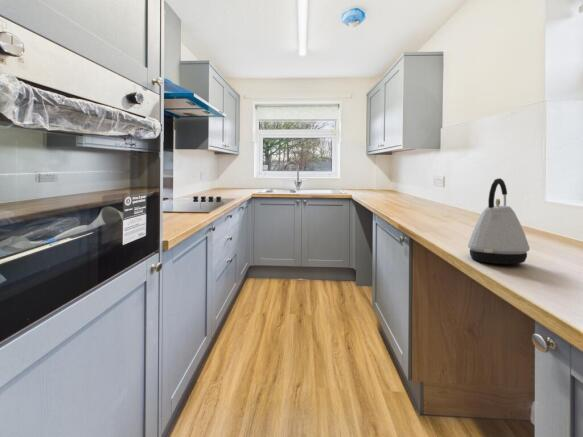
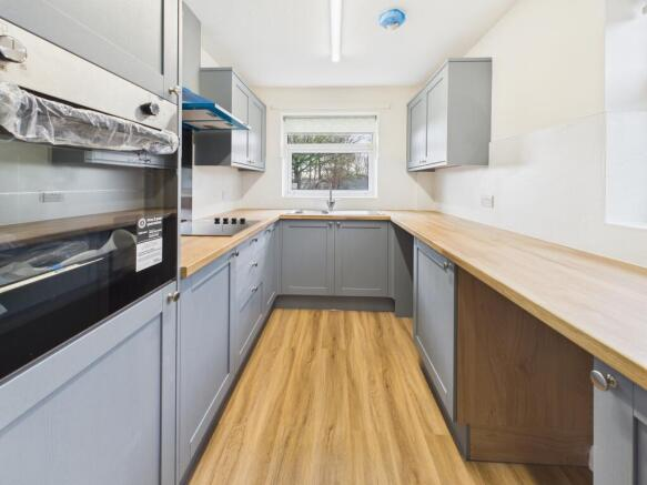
- kettle [467,177,531,265]
